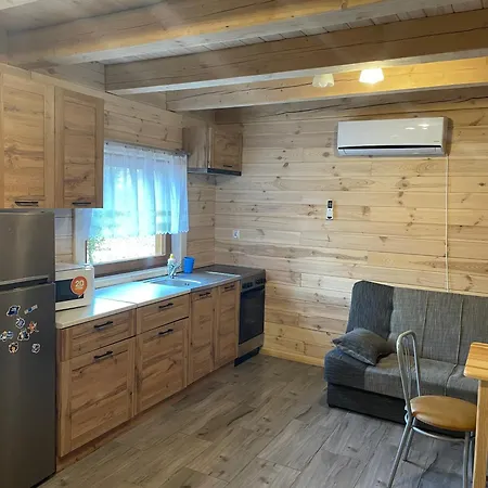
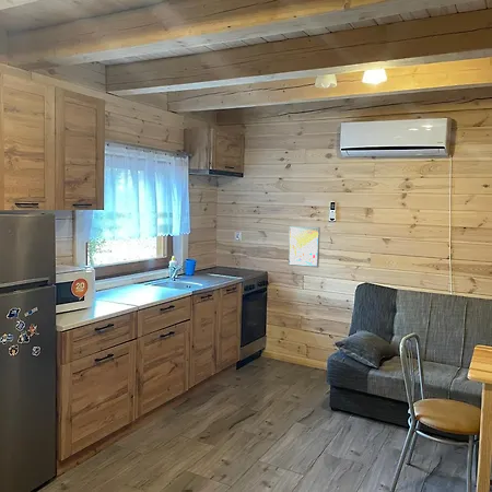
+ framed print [288,225,321,269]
